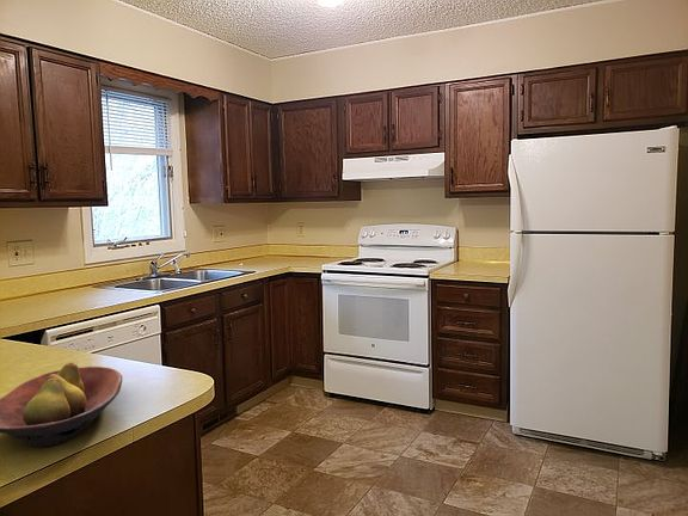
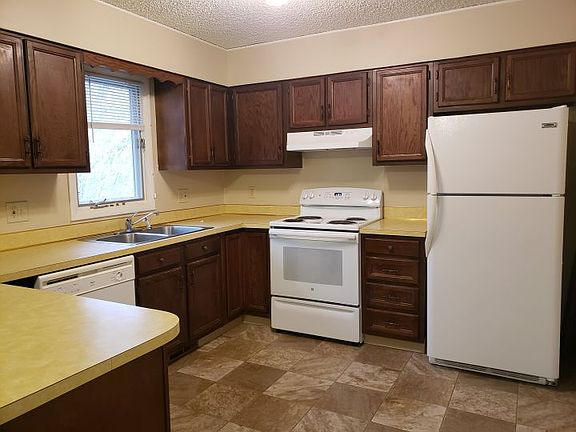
- fruit bowl [0,362,123,448]
